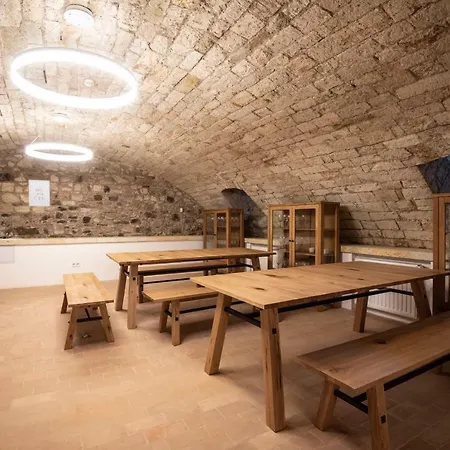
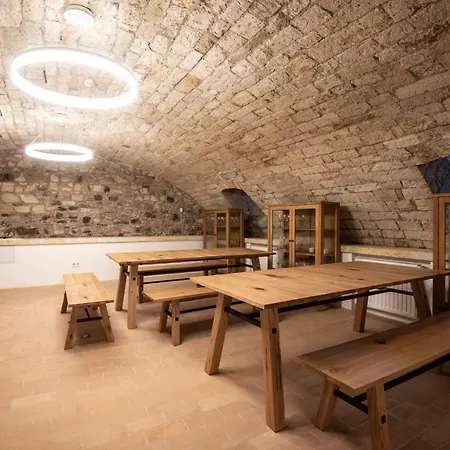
- wall art [28,179,51,207]
